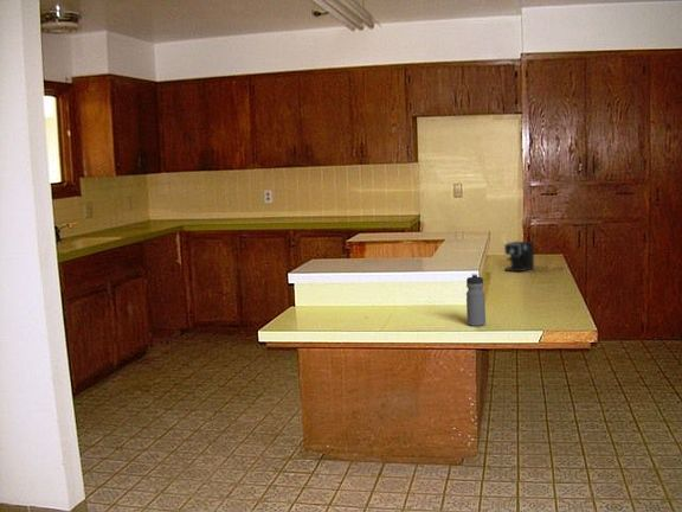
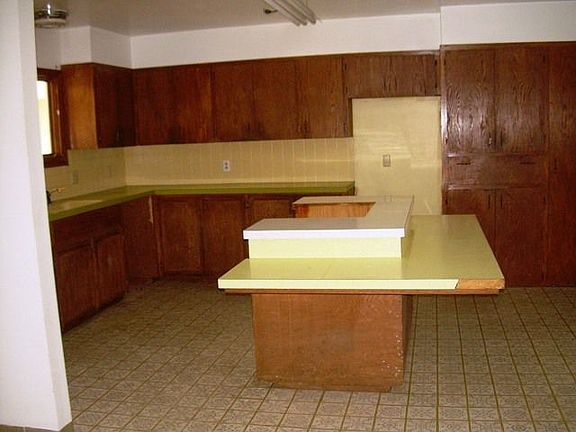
- water bottle [465,273,487,327]
- coffee maker [503,241,565,273]
